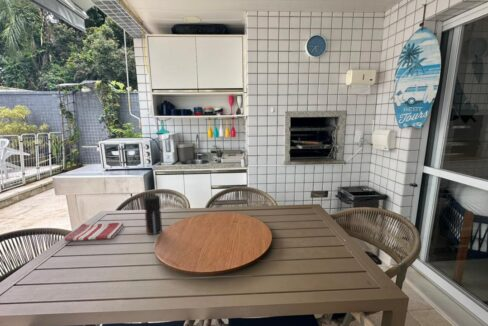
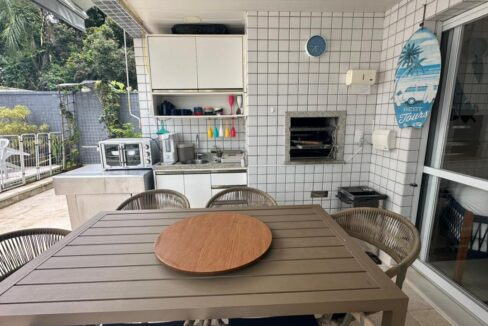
- pepper grinder [143,194,163,236]
- dish towel [64,222,125,242]
